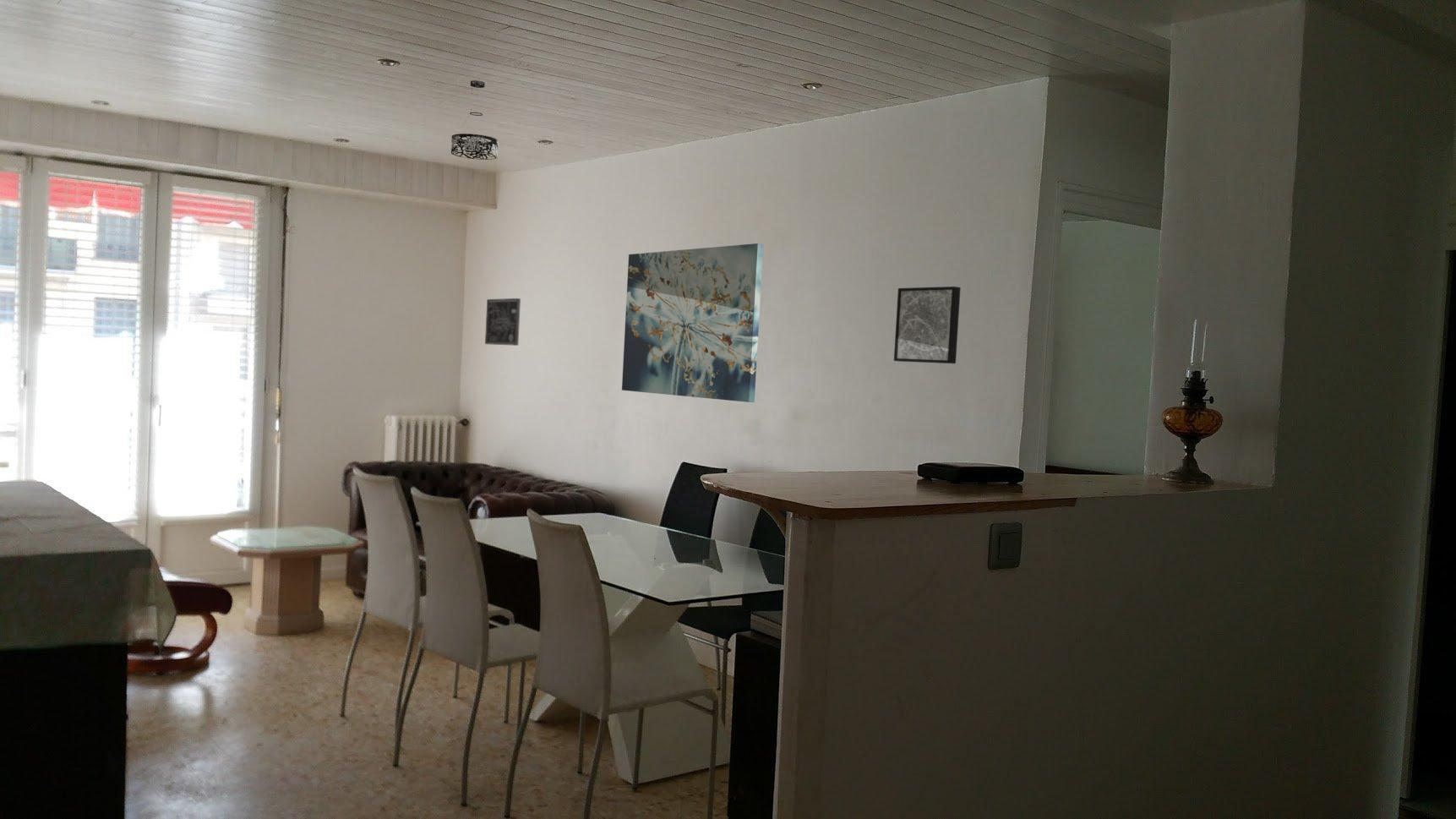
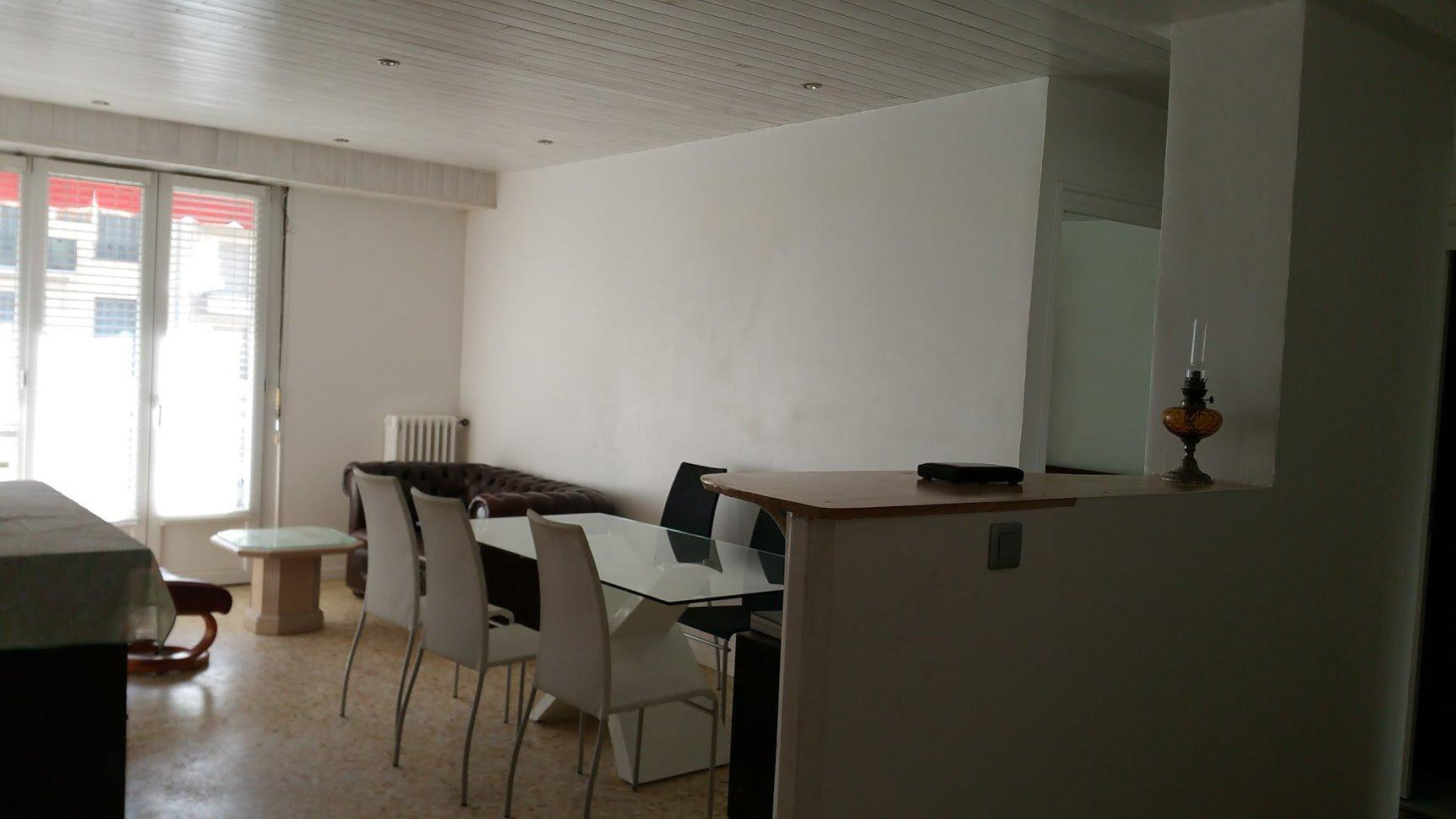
- pendant light [450,79,499,161]
- wall art [893,286,962,364]
- wall art [484,298,521,347]
- wall art [621,243,764,403]
